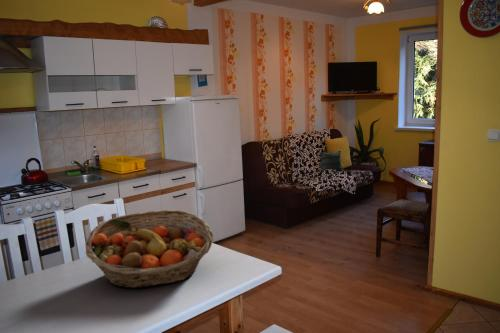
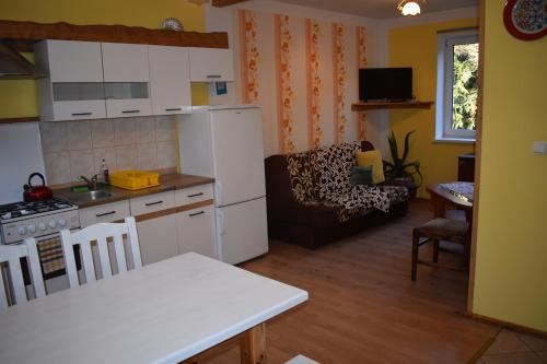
- fruit basket [85,209,214,289]
